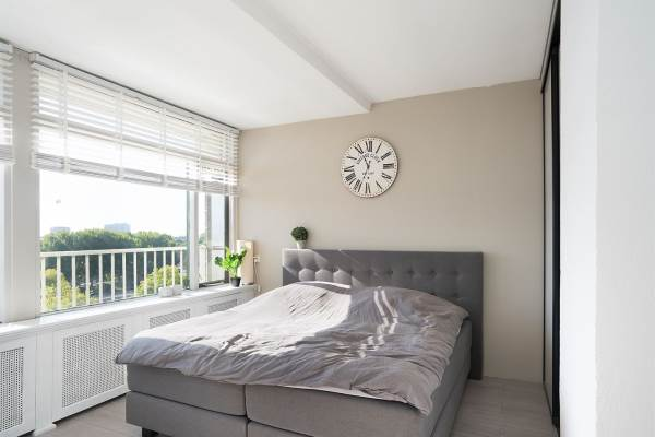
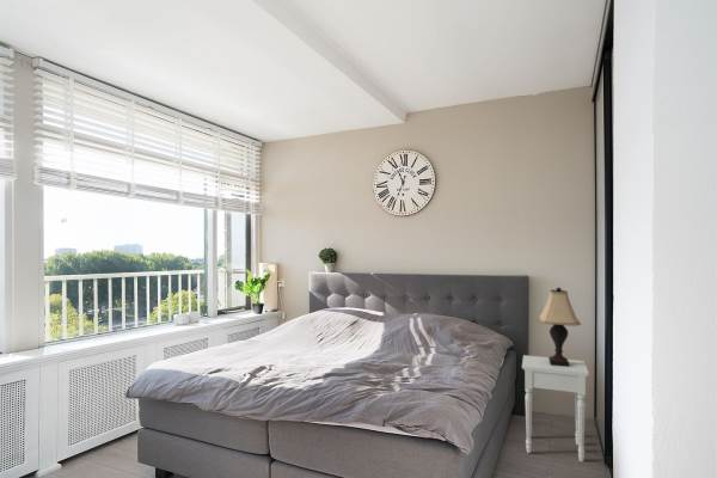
+ nightstand [521,354,590,462]
+ lamp [537,287,582,367]
